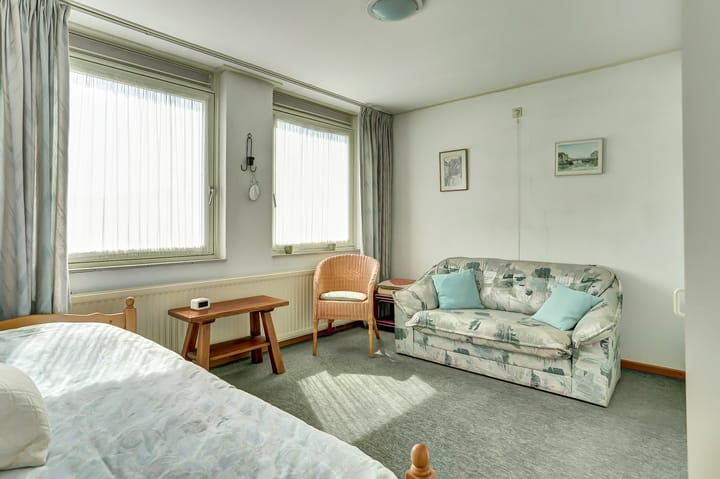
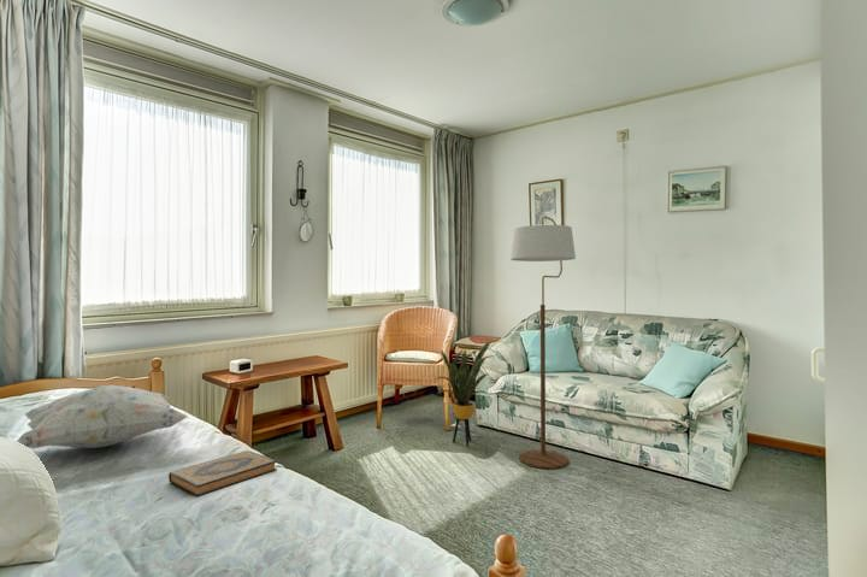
+ floor lamp [509,216,577,470]
+ decorative pillow [16,384,189,449]
+ house plant [432,338,496,447]
+ hardback book [167,449,278,499]
